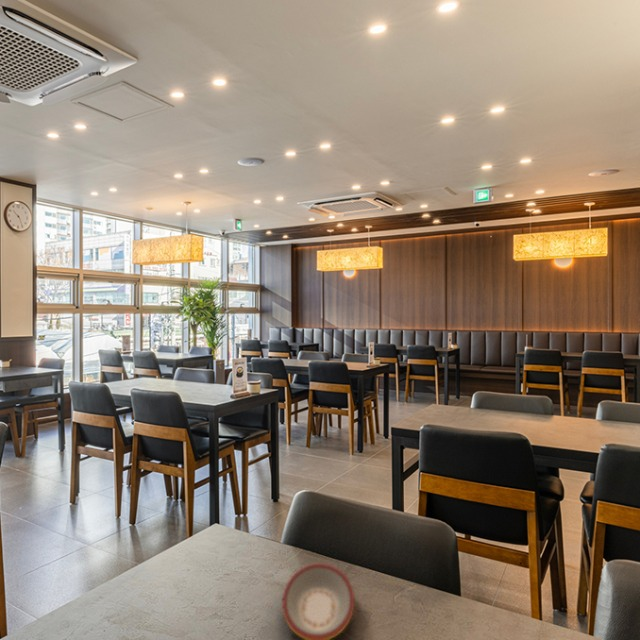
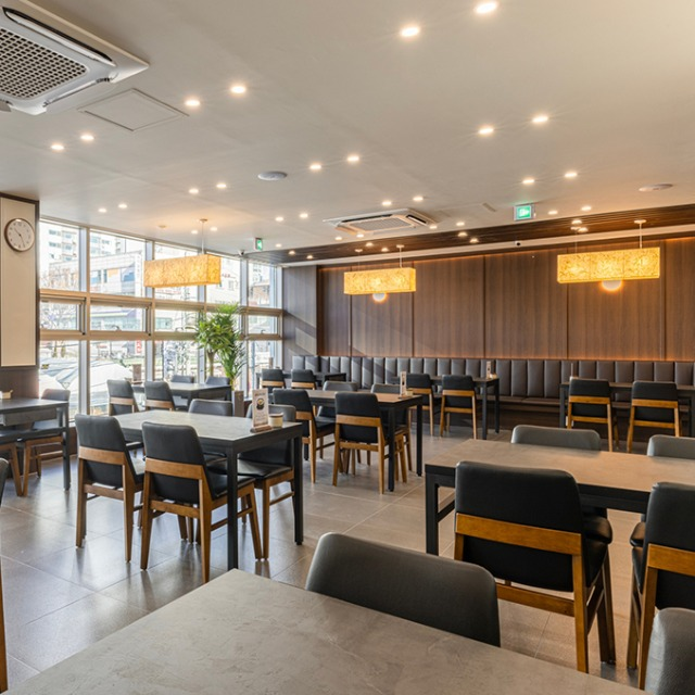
- plate [281,563,355,640]
